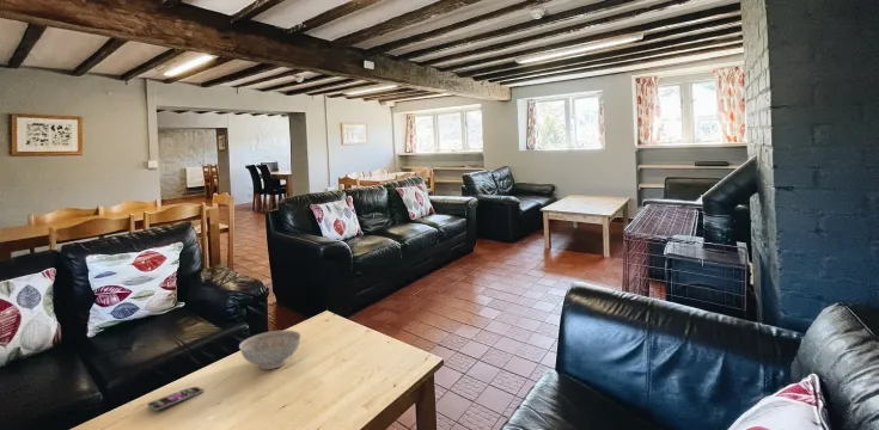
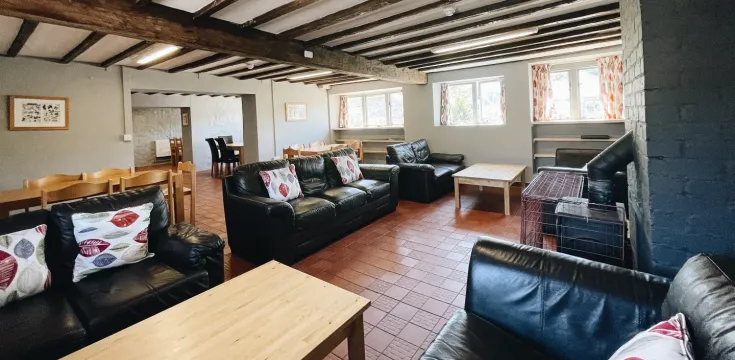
- decorative bowl [238,330,301,370]
- smartphone [146,386,205,412]
